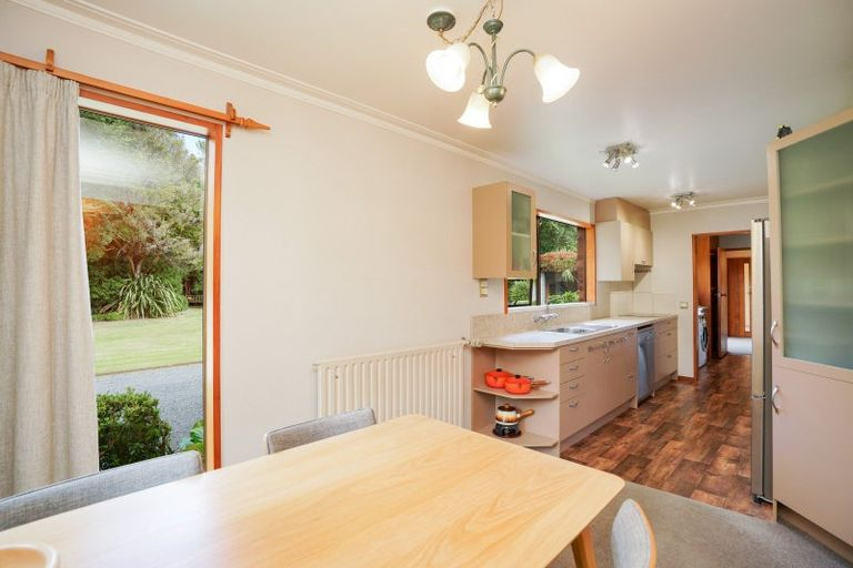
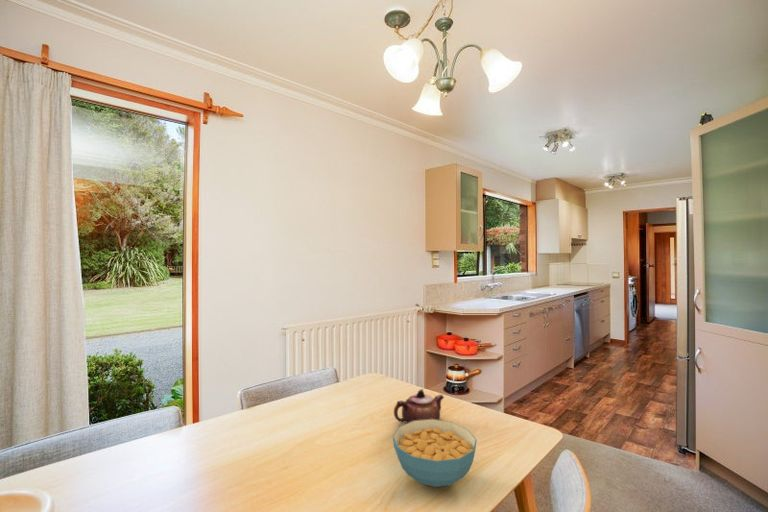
+ cereal bowl [392,419,478,488]
+ teapot [393,388,445,424]
